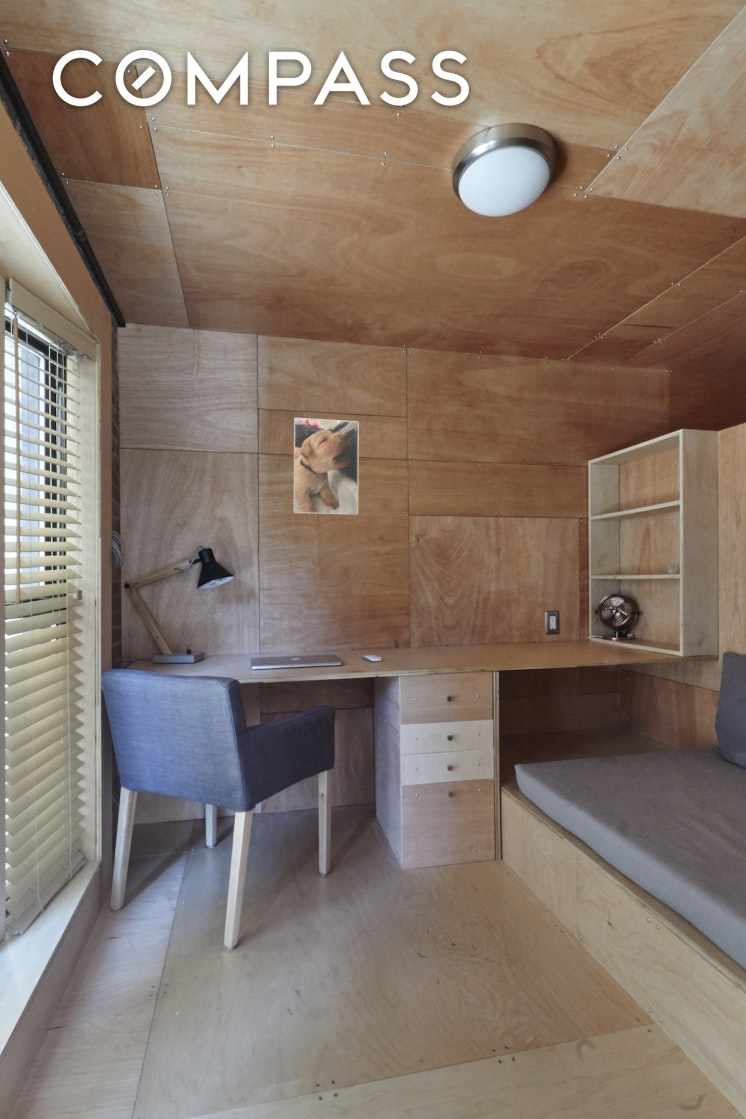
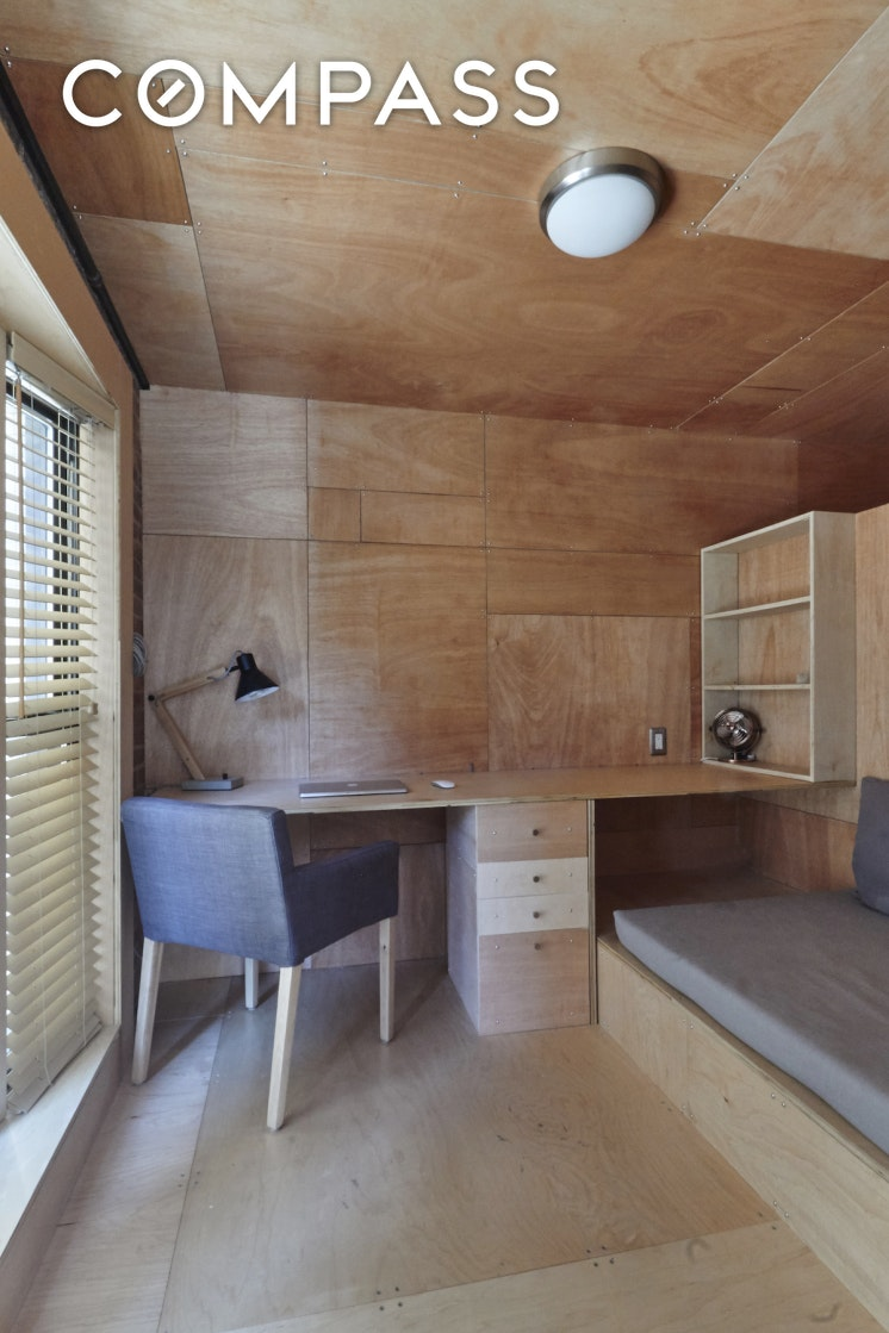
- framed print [292,417,360,516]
